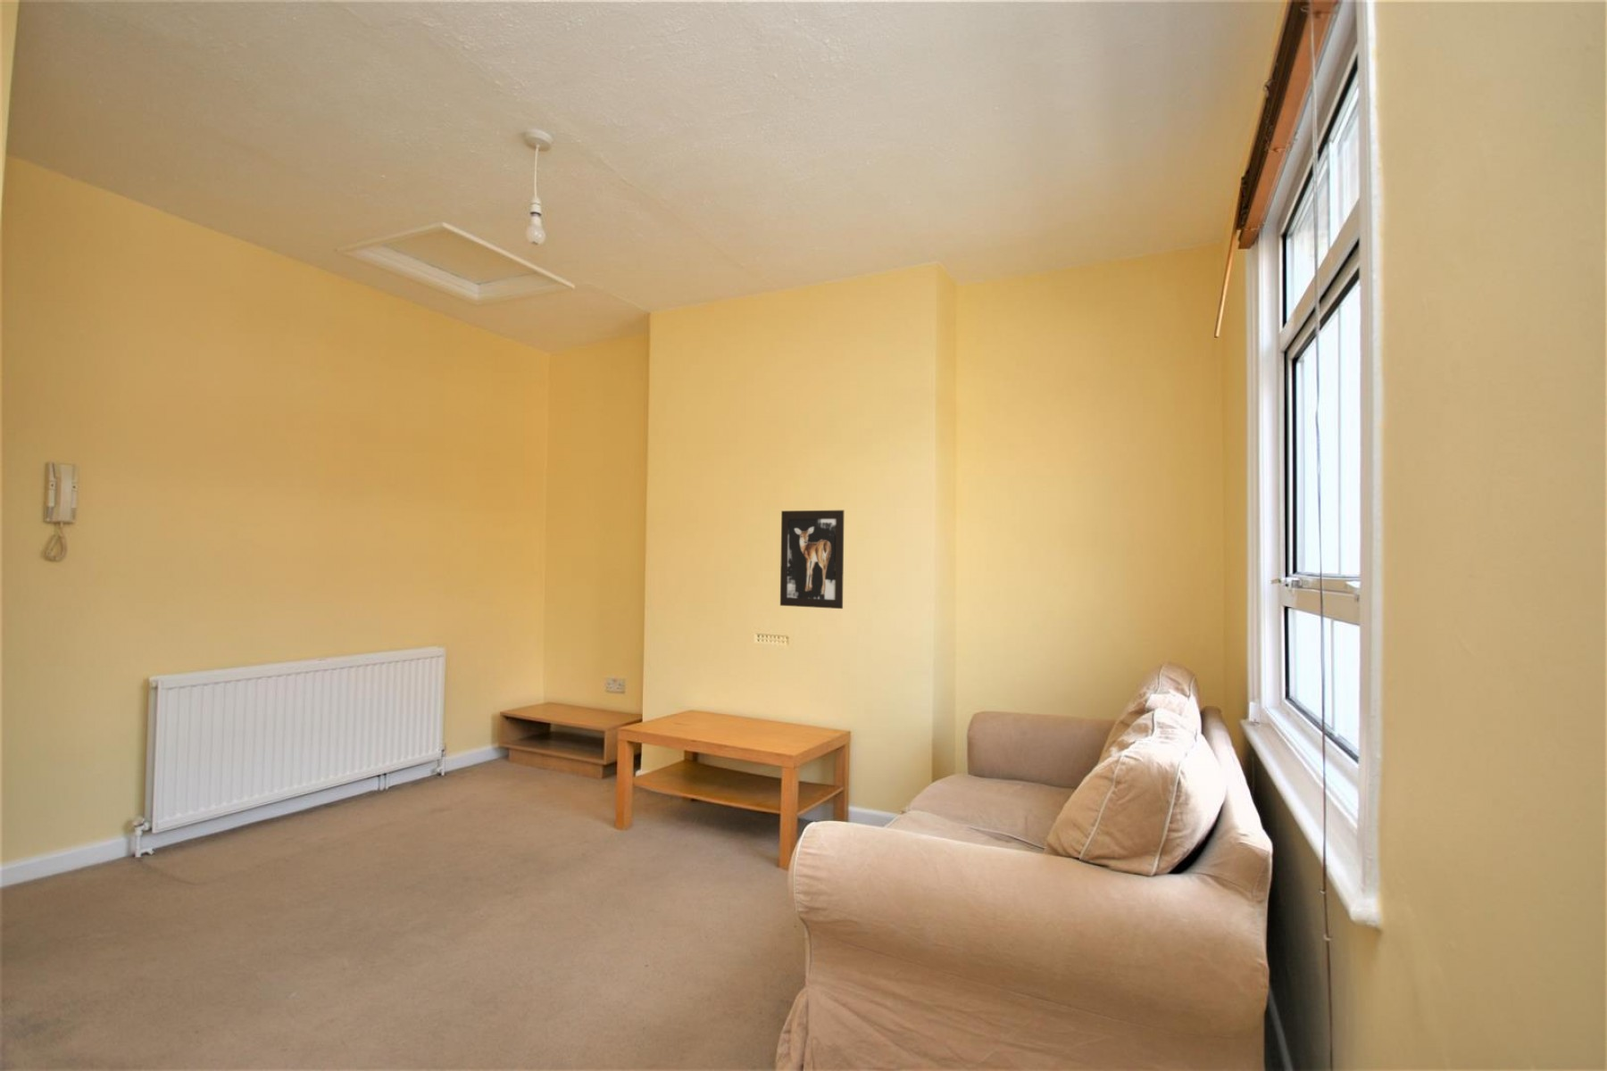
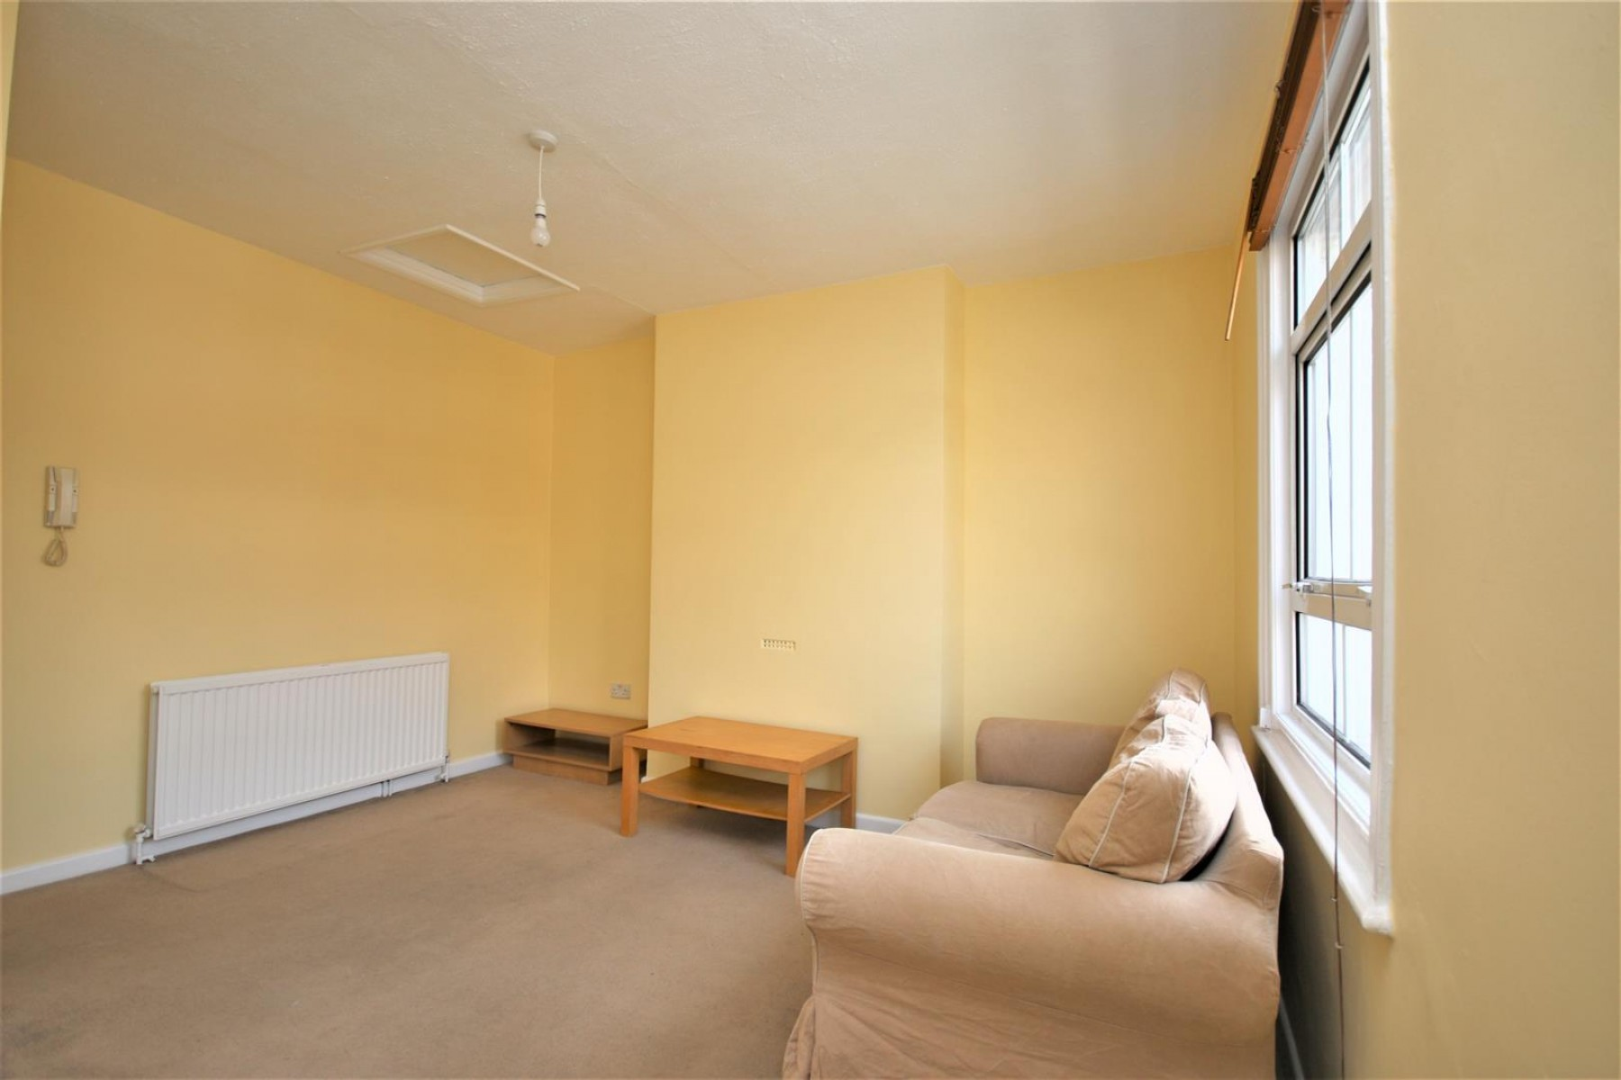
- wall art [780,509,844,610]
